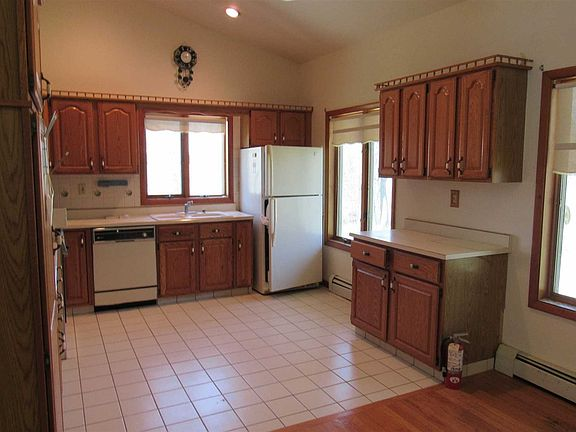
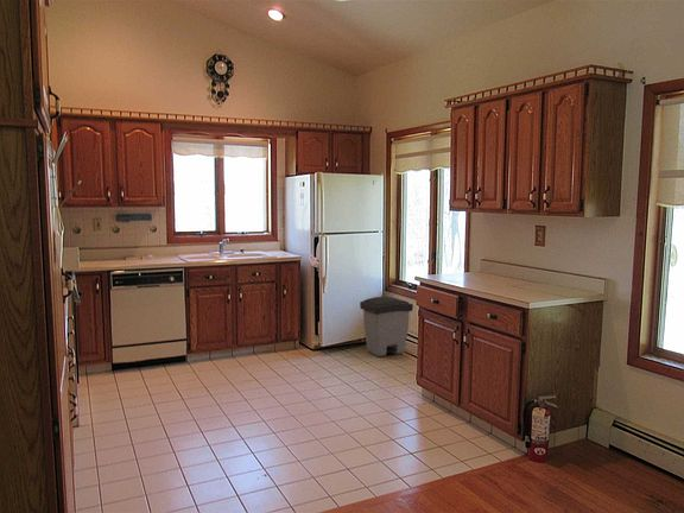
+ trash can [359,296,414,357]
